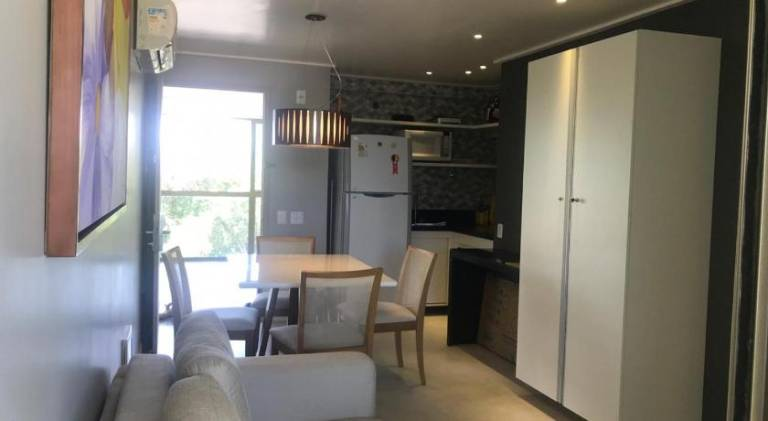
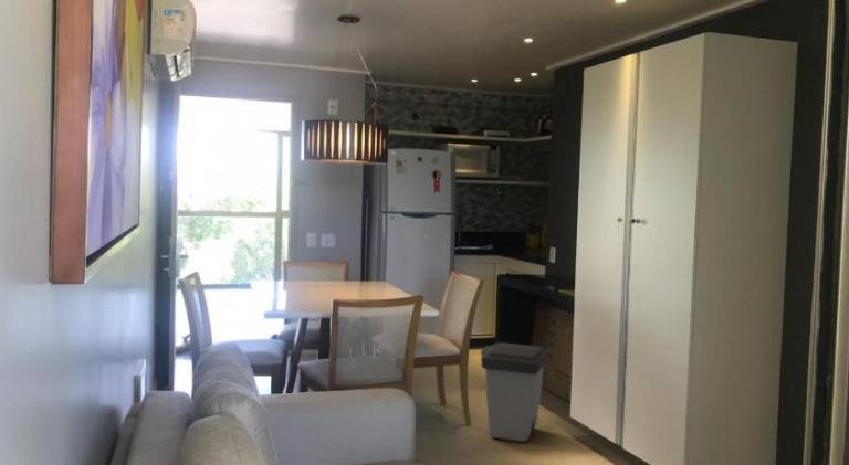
+ trash can [480,341,549,443]
